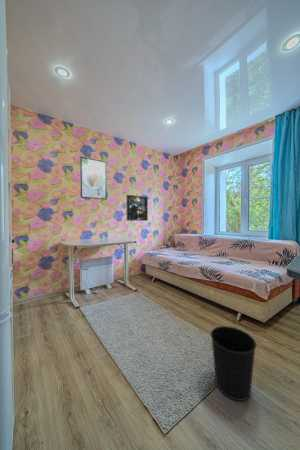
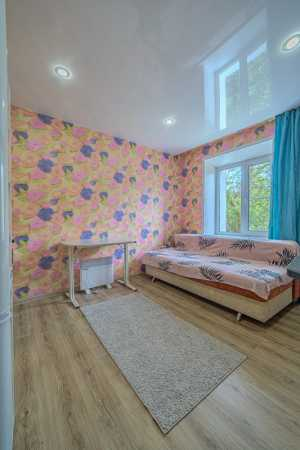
- wastebasket [210,325,257,402]
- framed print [126,194,149,222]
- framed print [79,156,108,201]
